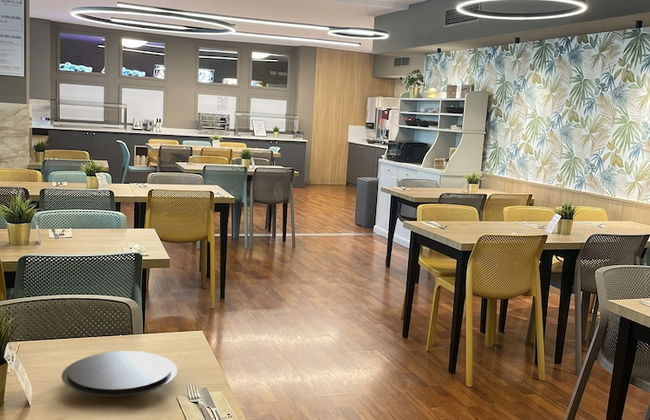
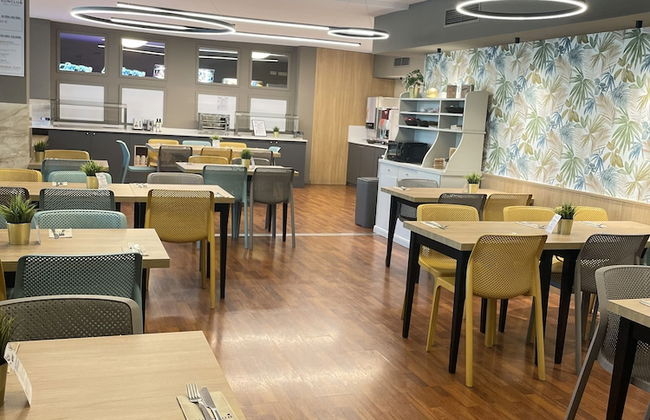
- plate [61,350,178,398]
